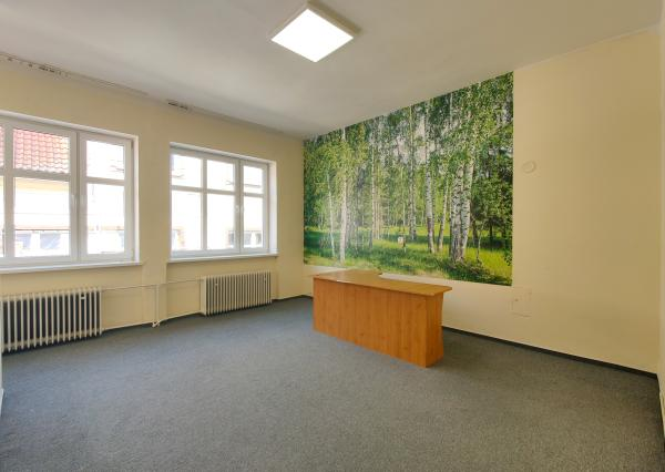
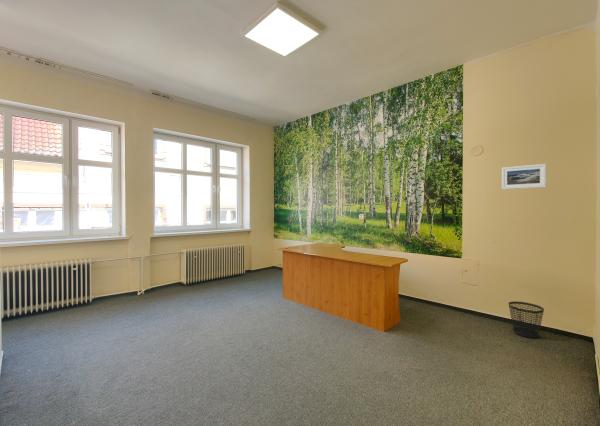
+ wastebasket [508,300,545,339]
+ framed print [501,163,547,190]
